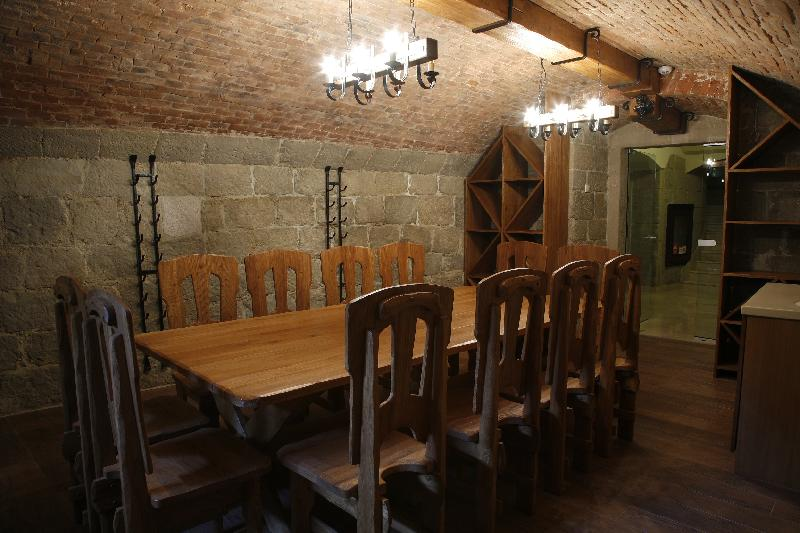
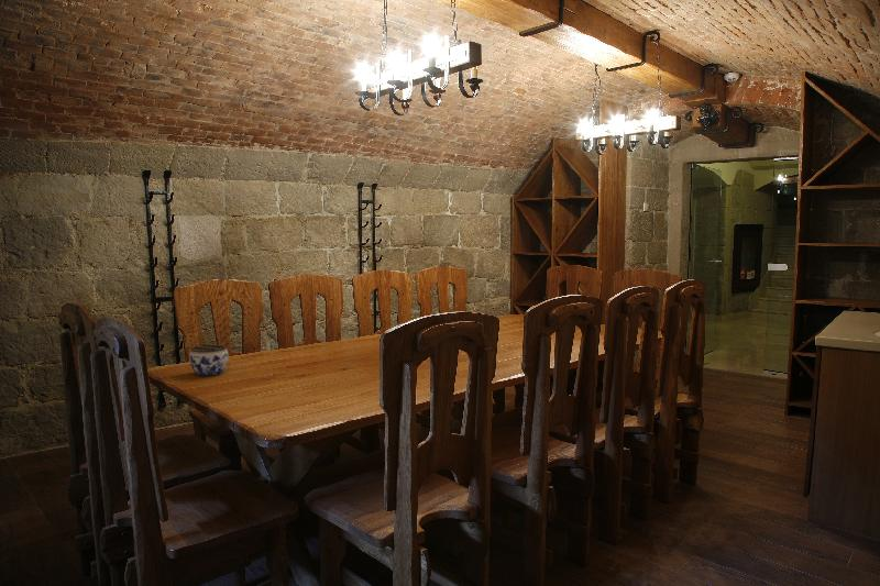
+ jar [188,343,230,377]
